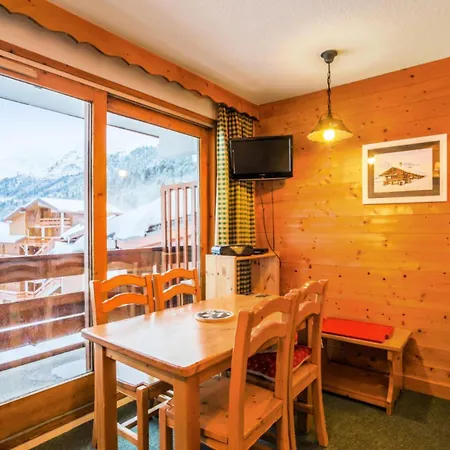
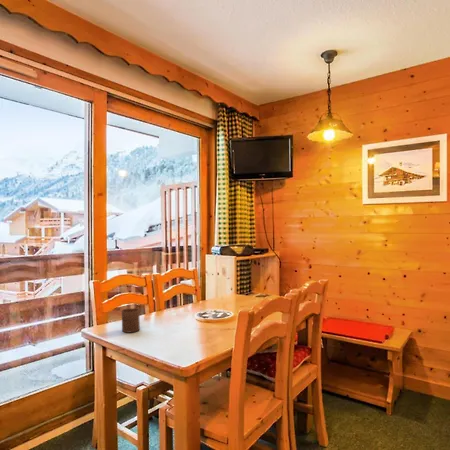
+ cup [121,307,141,334]
